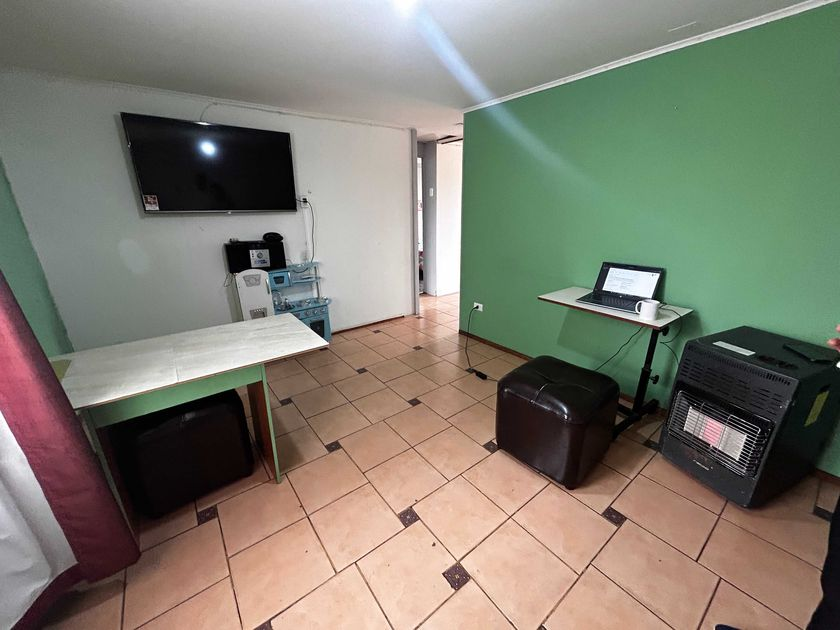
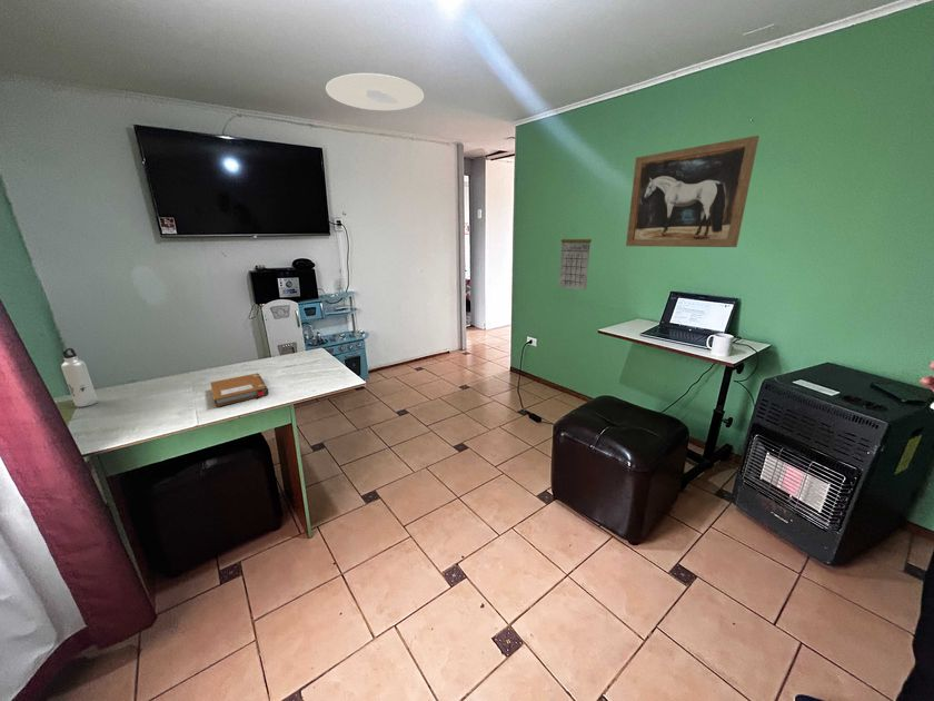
+ notebook [209,373,270,408]
+ water bottle [60,347,99,408]
+ ceiling light [325,72,425,111]
+ wall art [625,135,761,248]
+ calendar [558,229,593,290]
